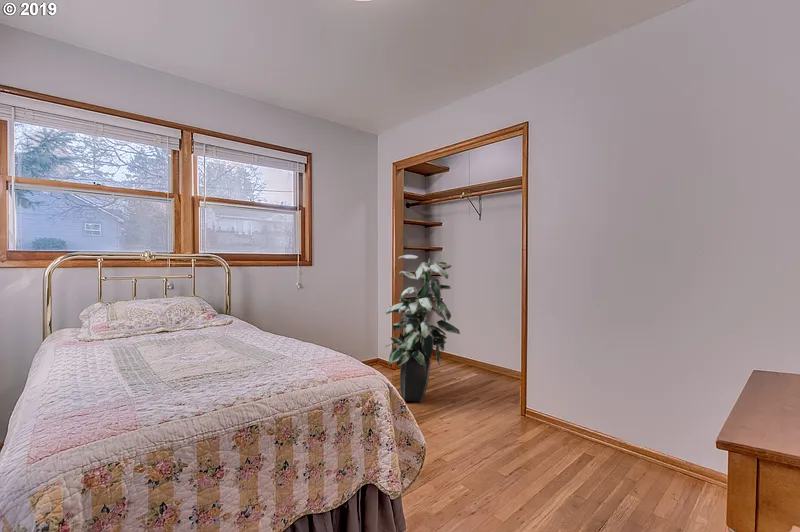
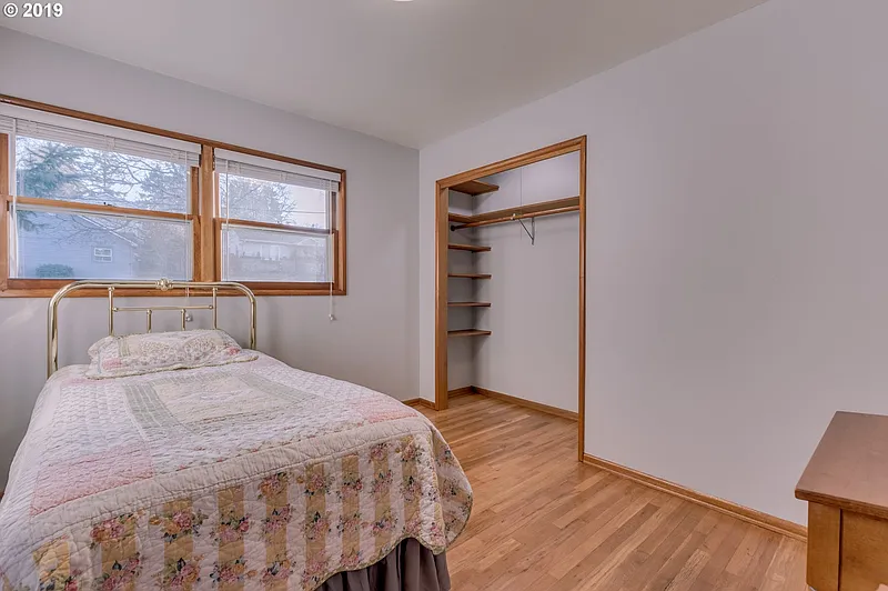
- indoor plant [384,254,461,403]
